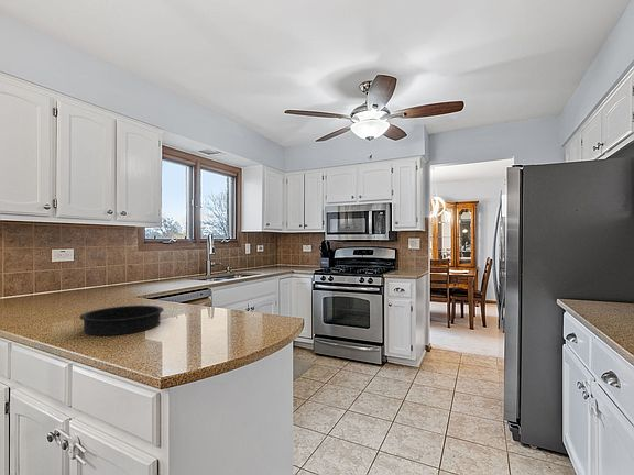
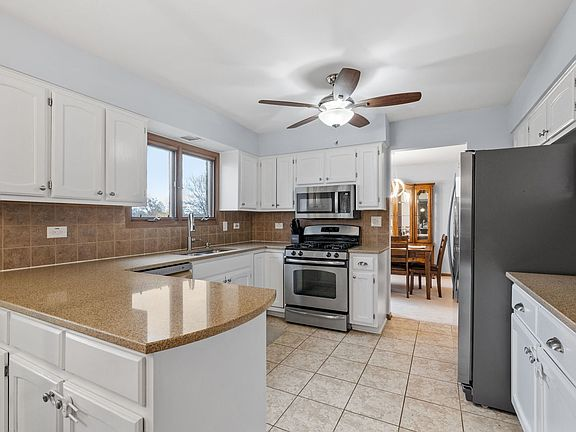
- baking pan [78,305,165,336]
